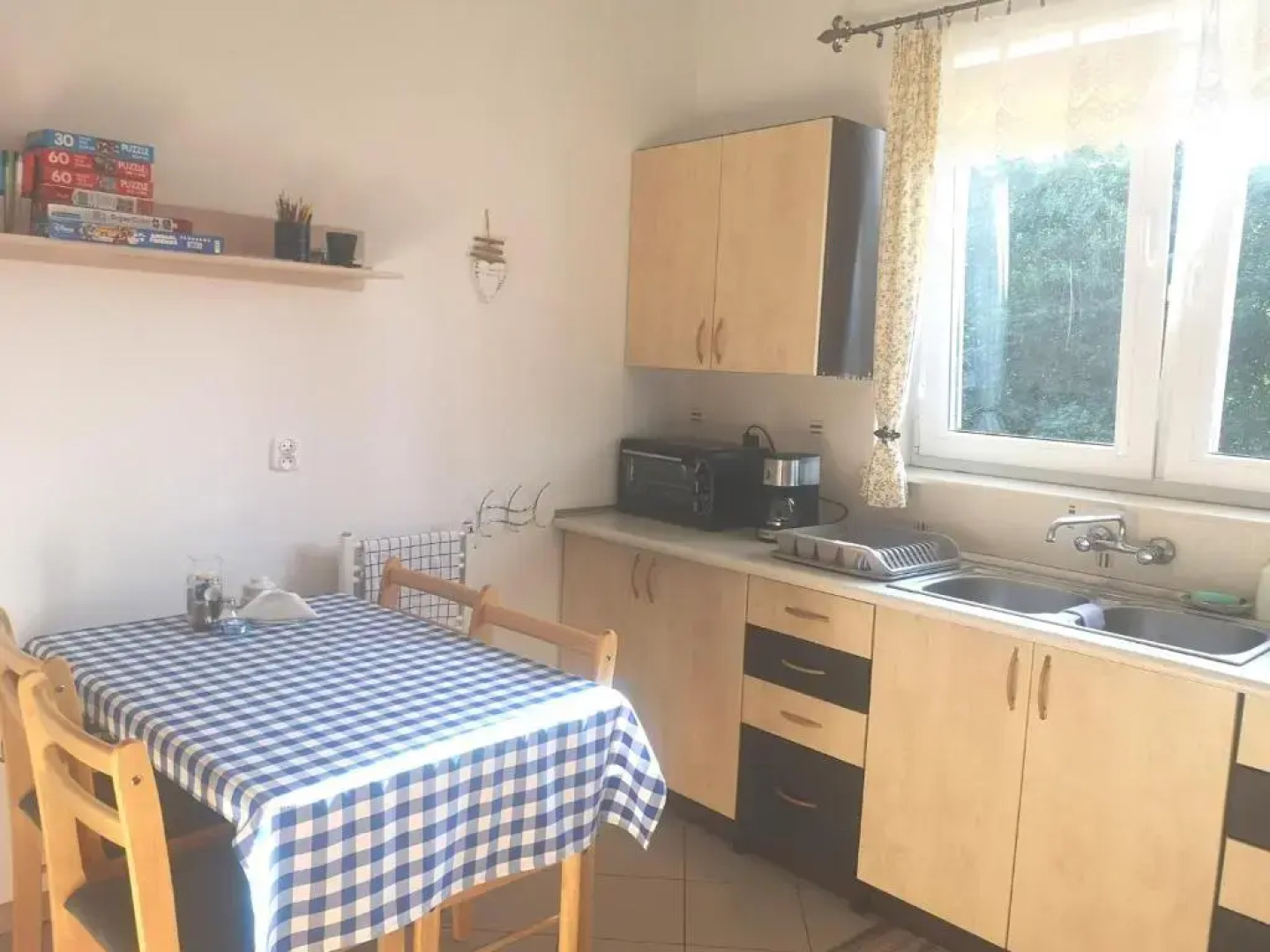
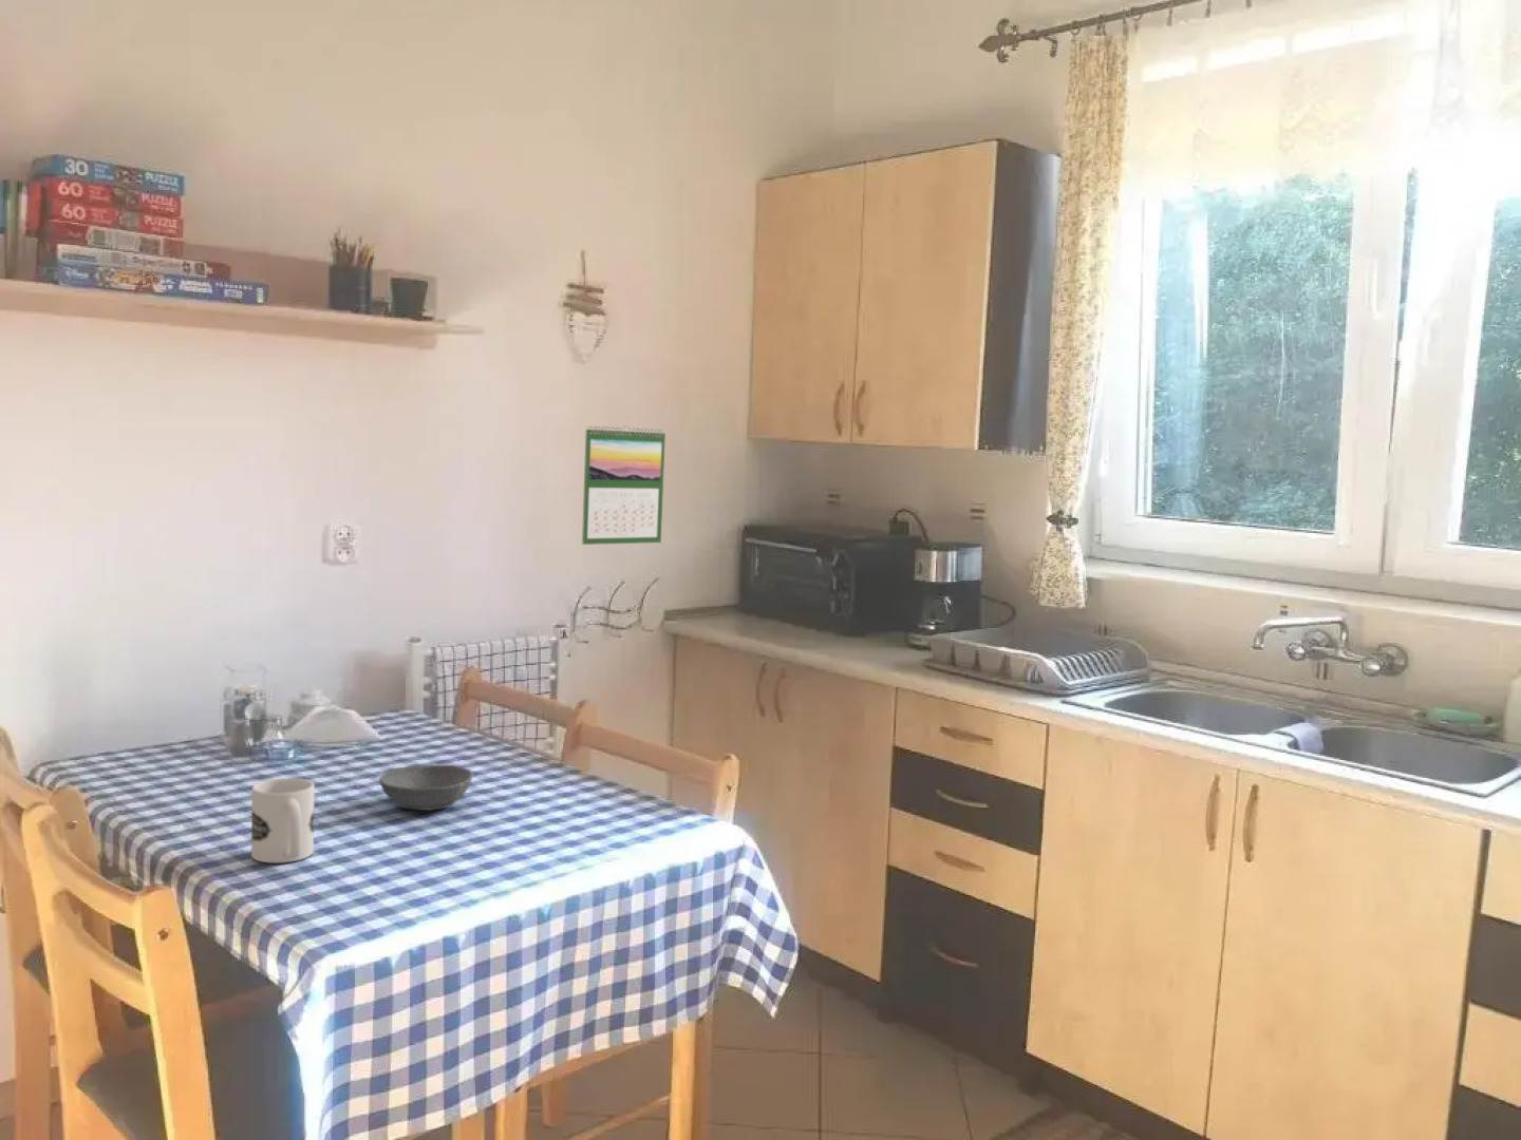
+ bowl [378,763,474,811]
+ calendar [581,424,667,546]
+ mug [250,777,316,863]
